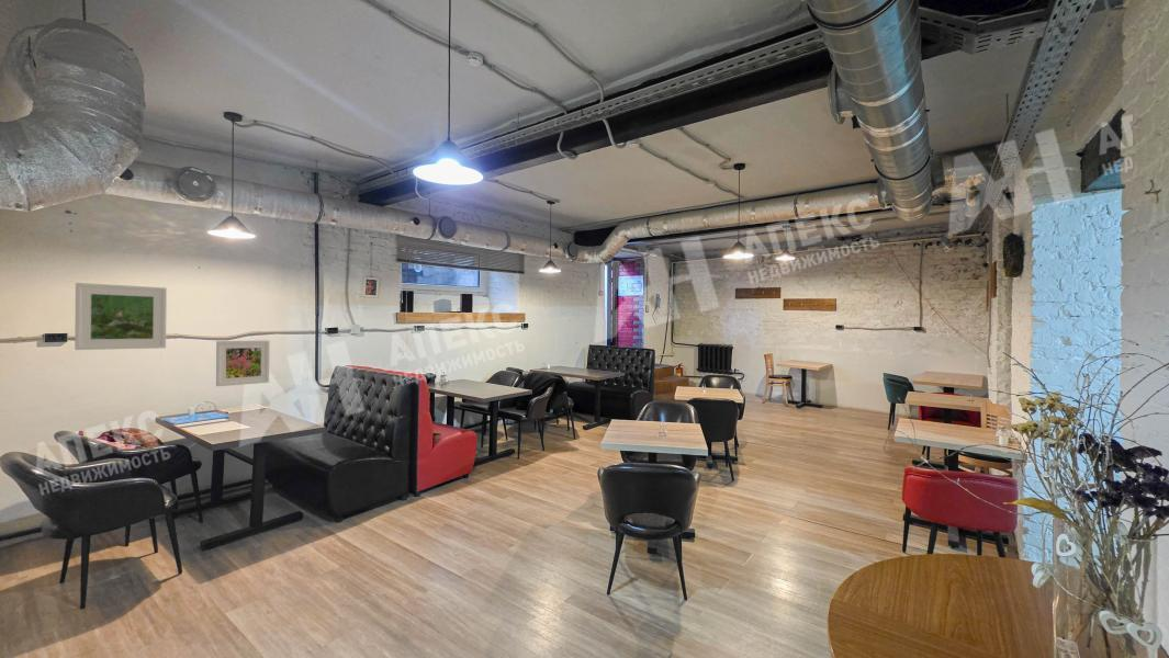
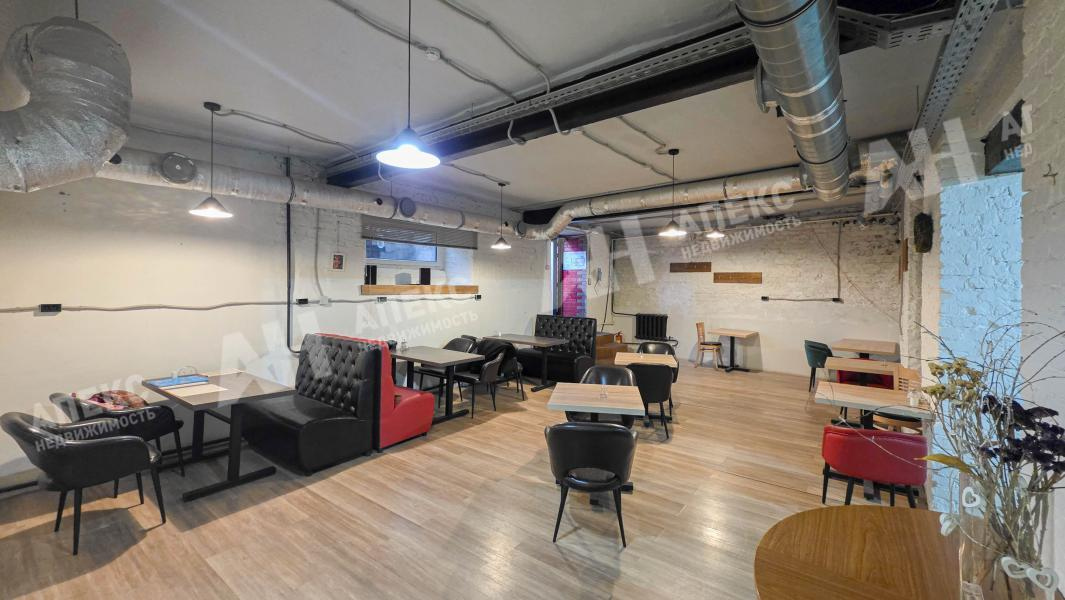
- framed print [215,339,271,387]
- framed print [74,282,168,351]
